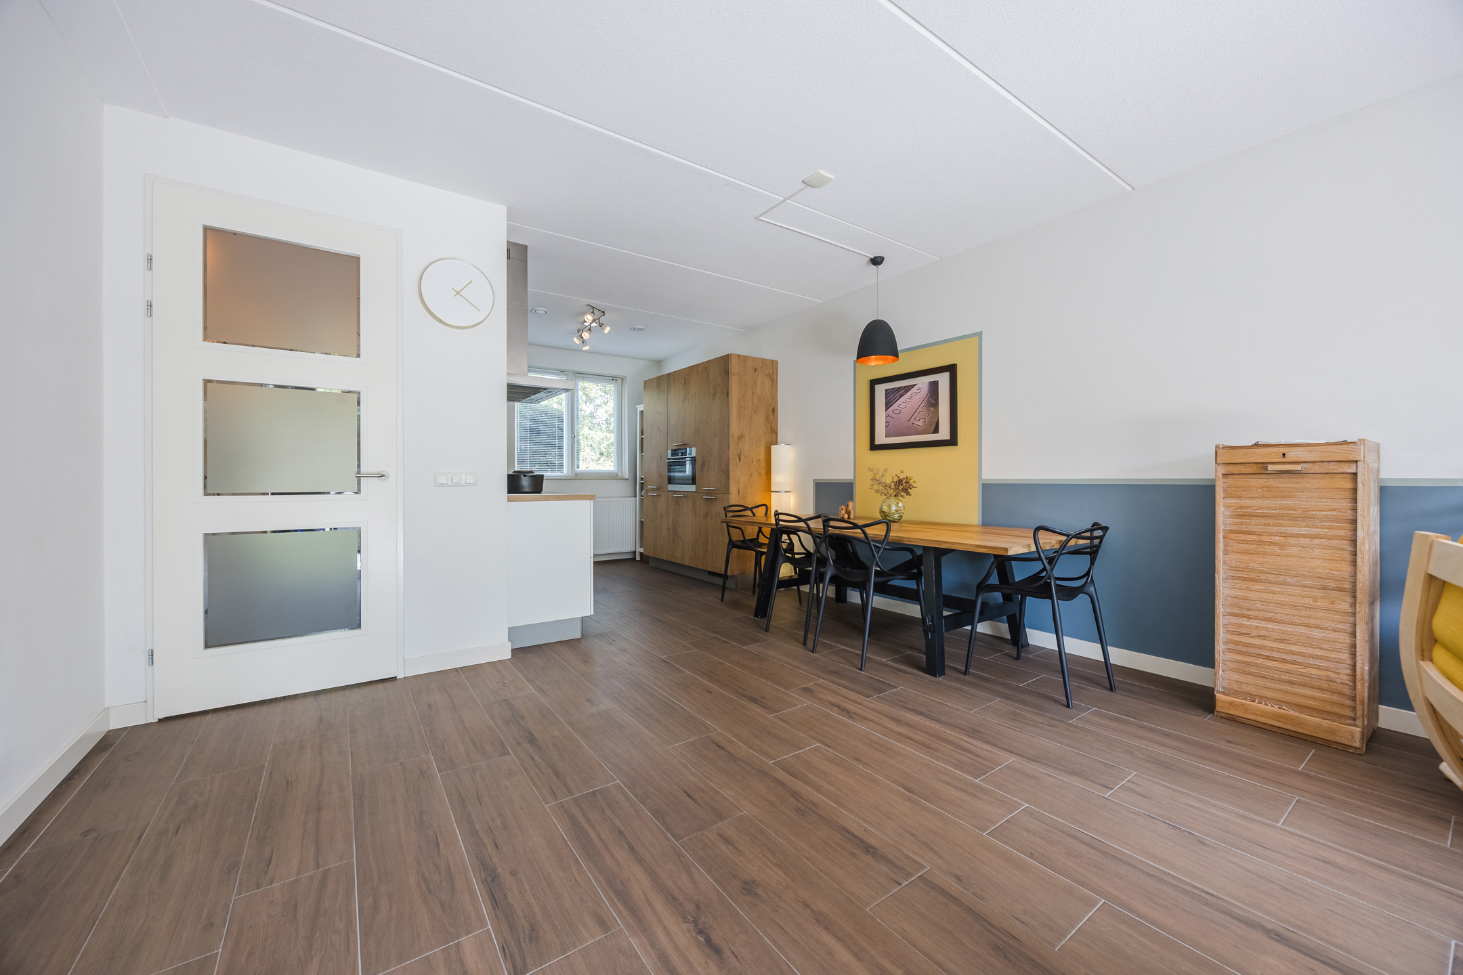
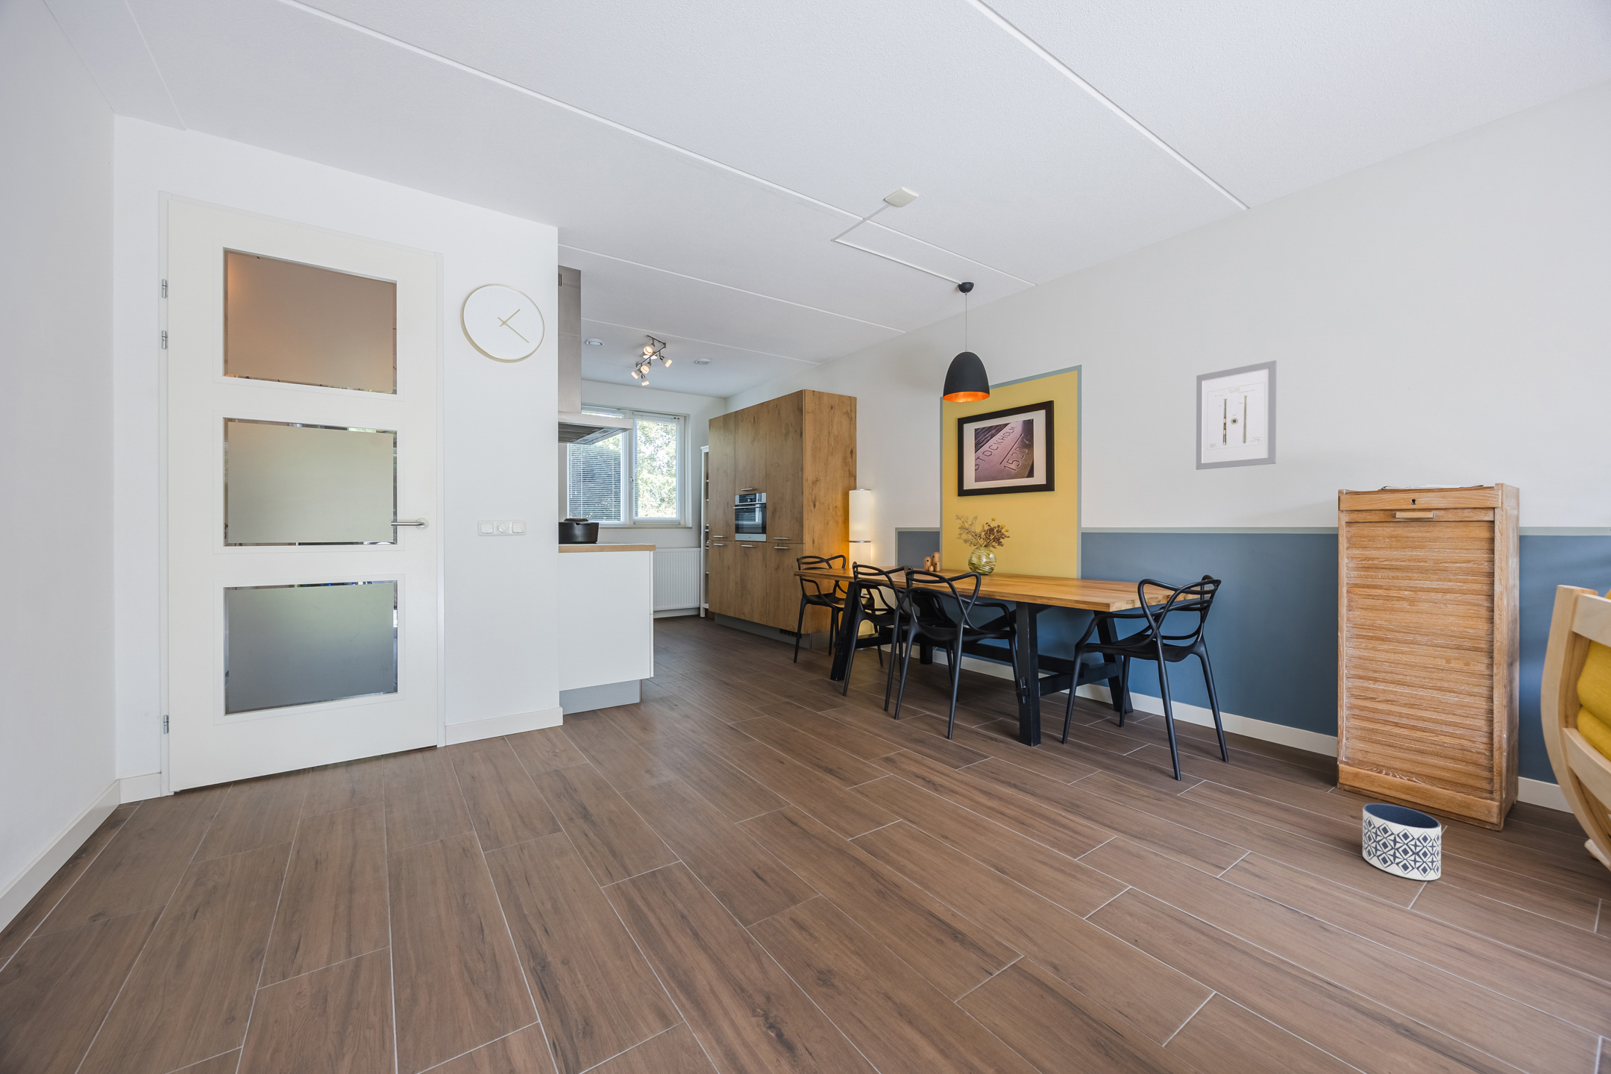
+ planter [1362,803,1442,881]
+ wall art [1195,360,1278,471]
